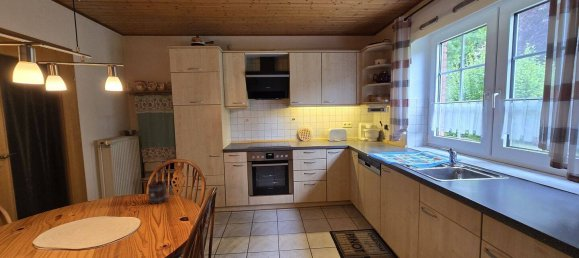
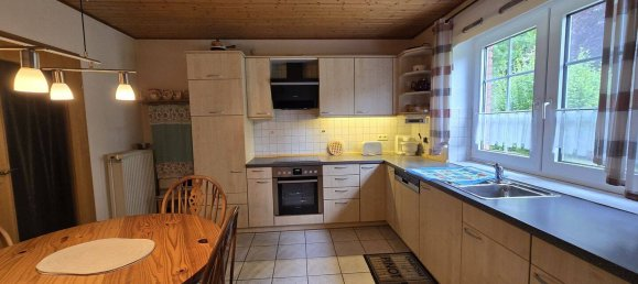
- mug [147,180,173,205]
